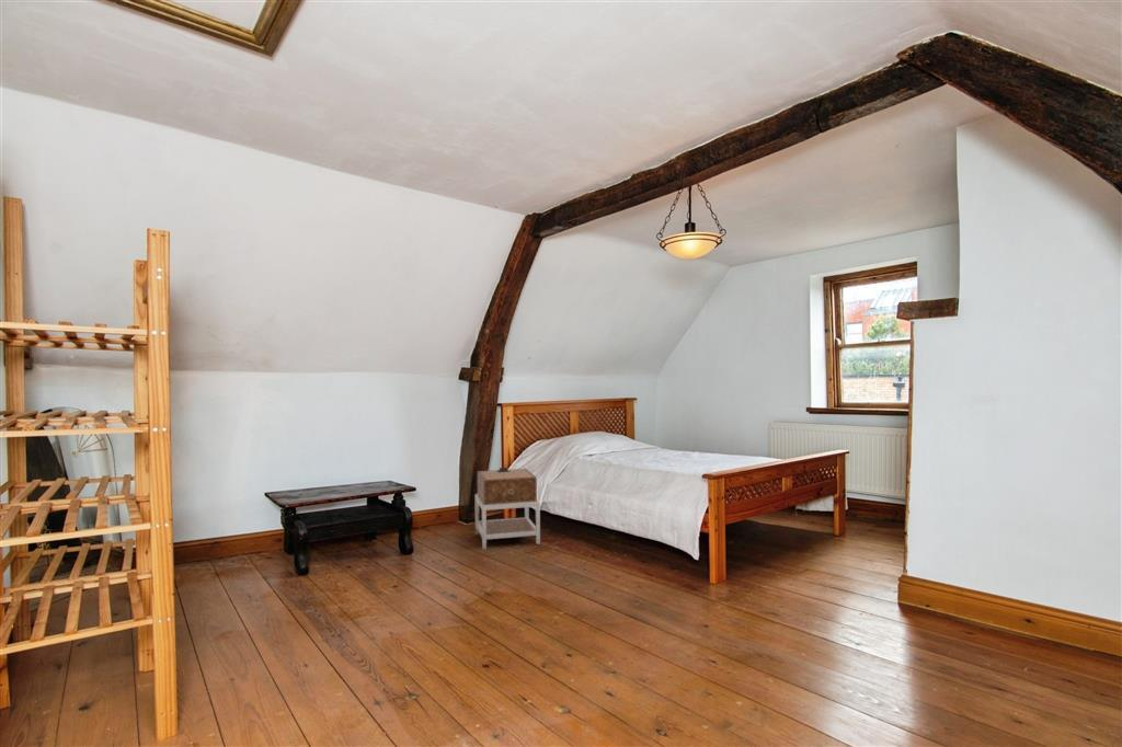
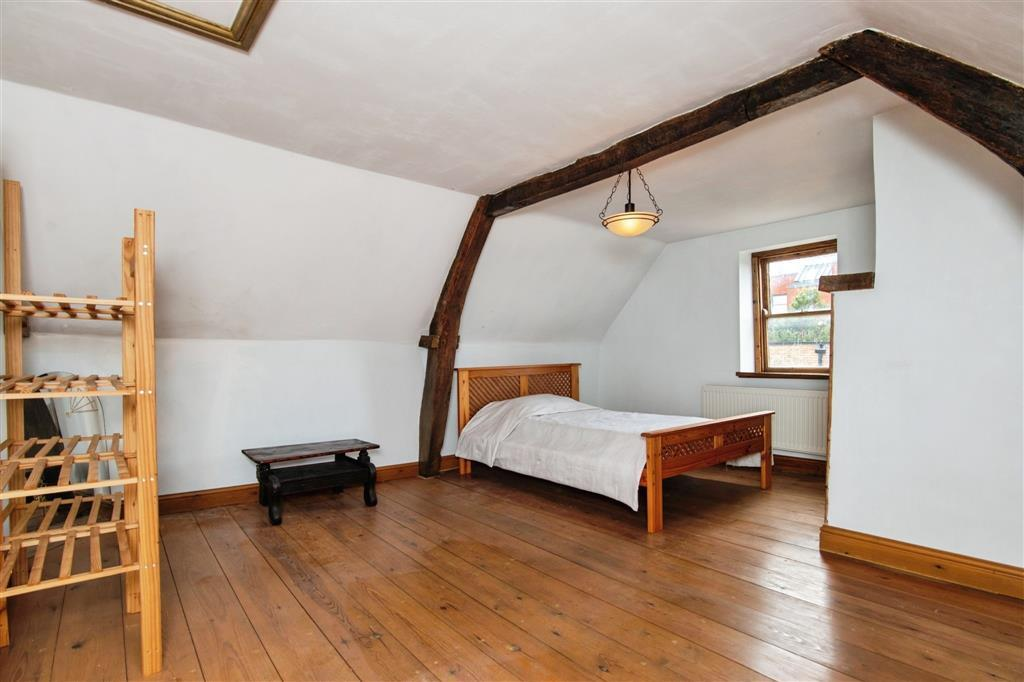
- nightstand [474,467,541,550]
